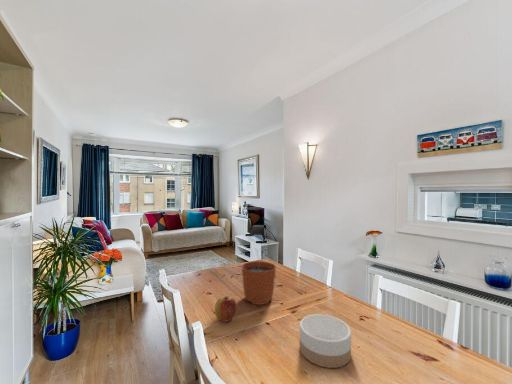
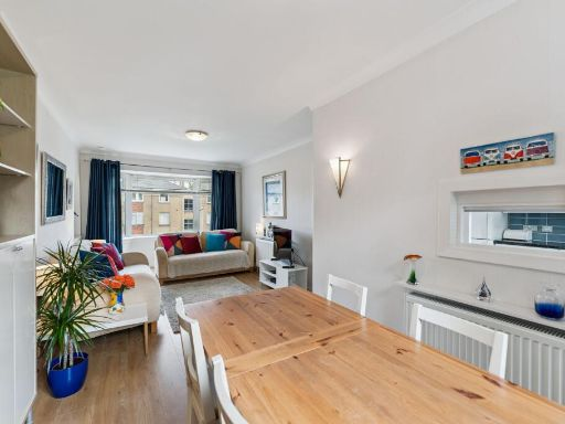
- plant pot [241,248,277,306]
- bowl [299,313,352,369]
- apple [214,295,237,323]
